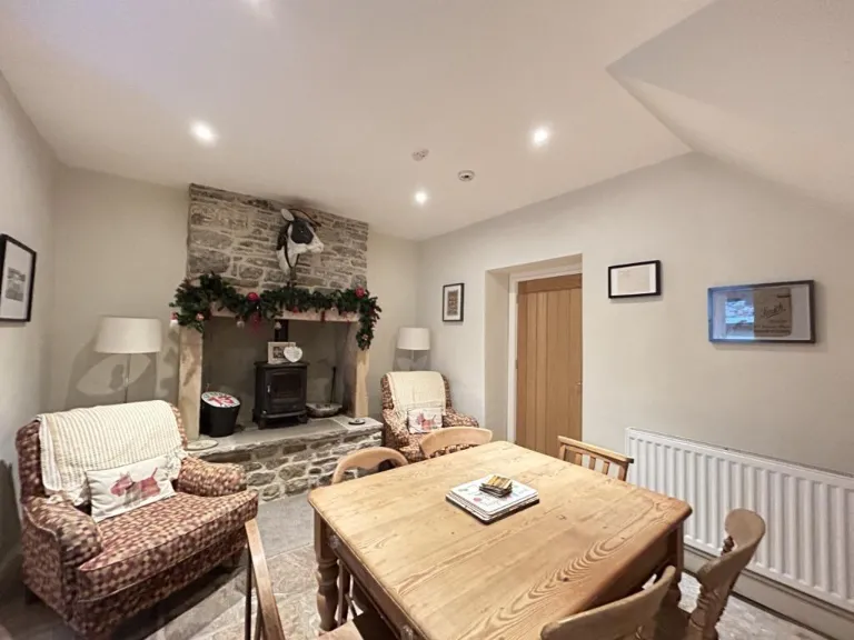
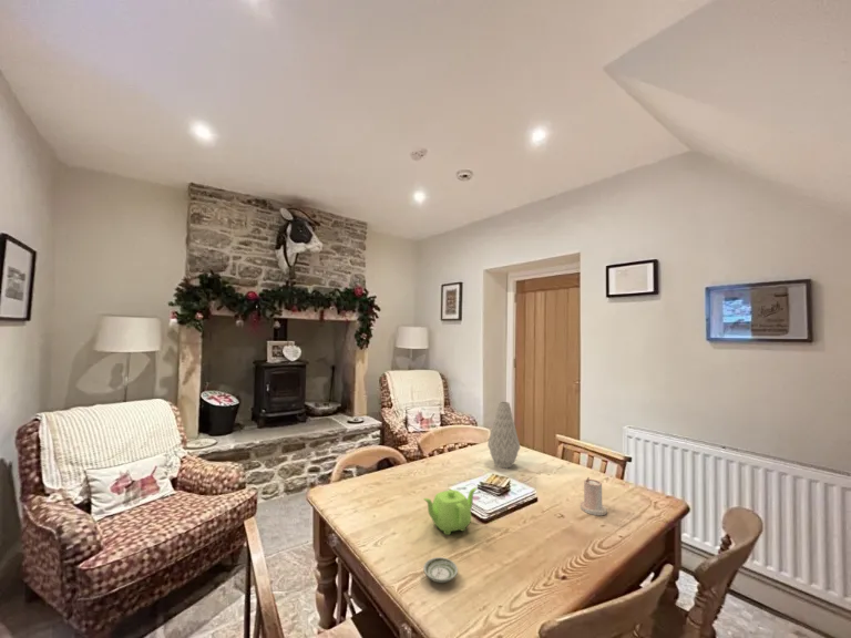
+ vase [486,401,521,470]
+ candle [580,476,608,516]
+ teapot [422,486,479,536]
+ saucer [422,556,459,584]
